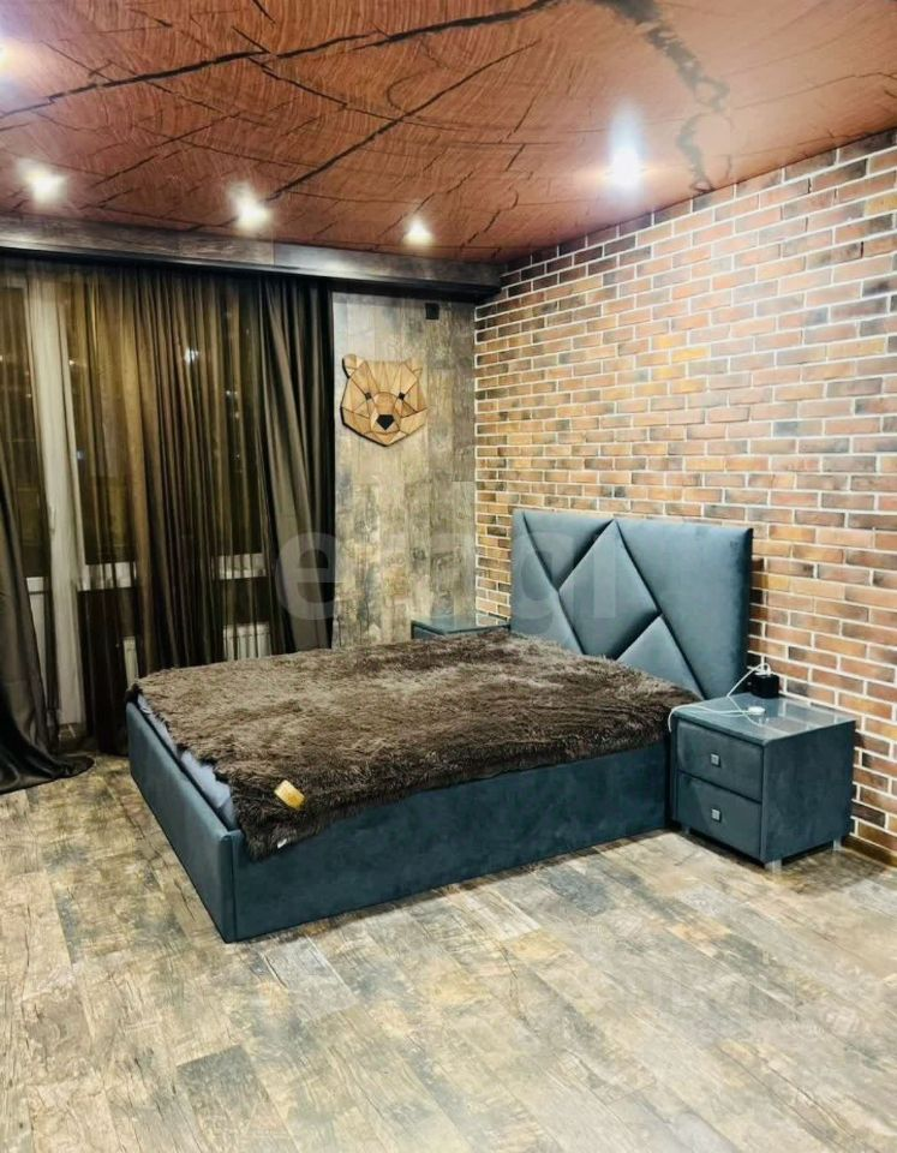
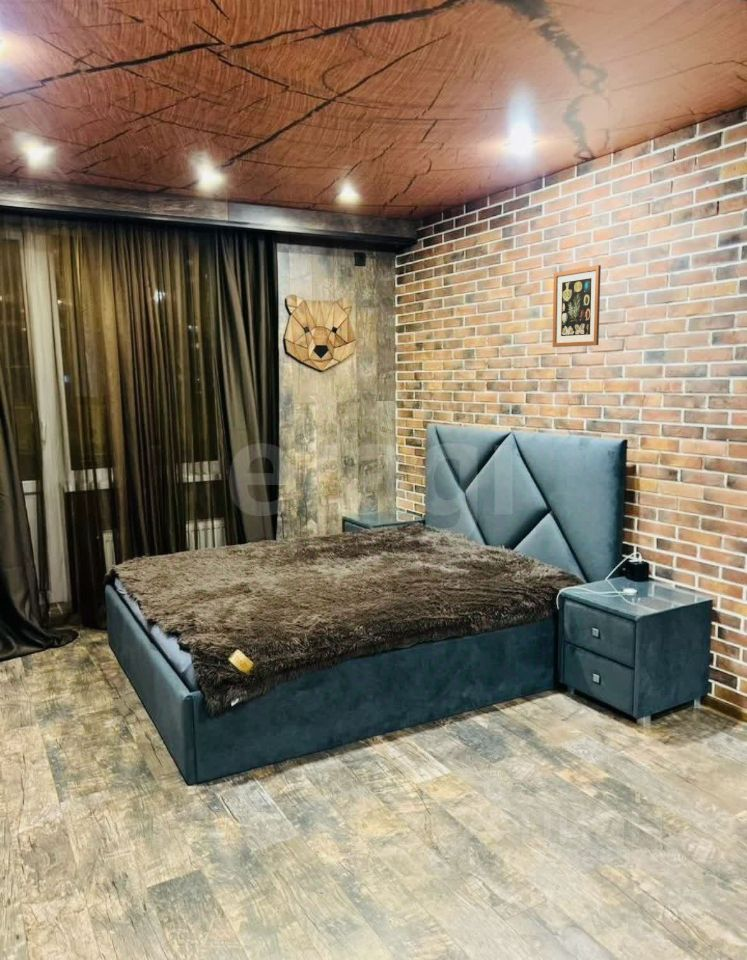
+ wall art [552,264,602,348]
